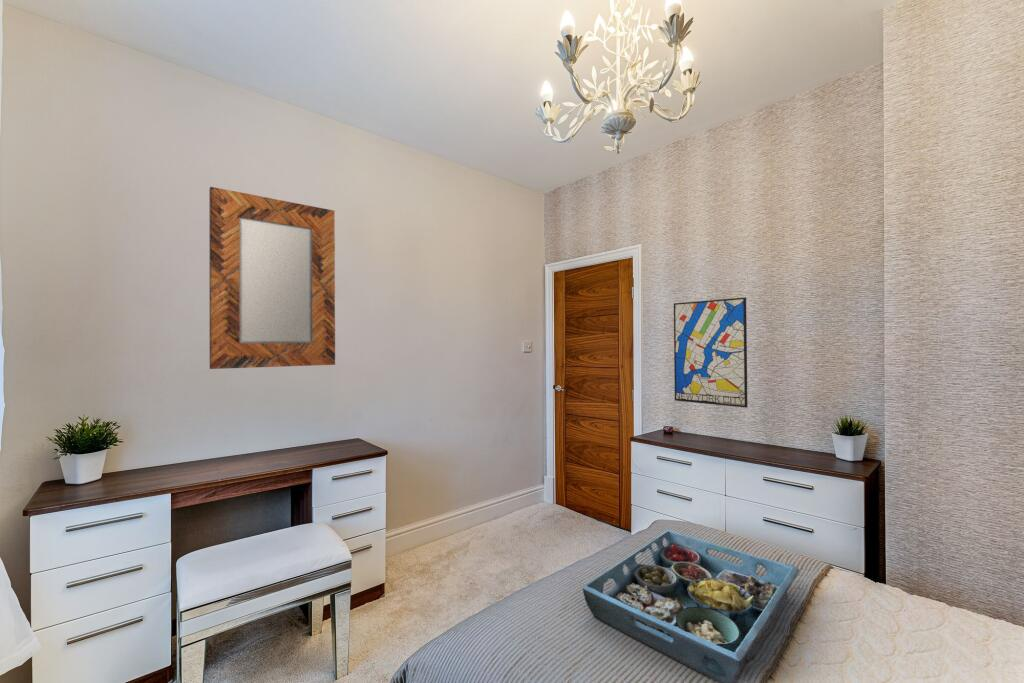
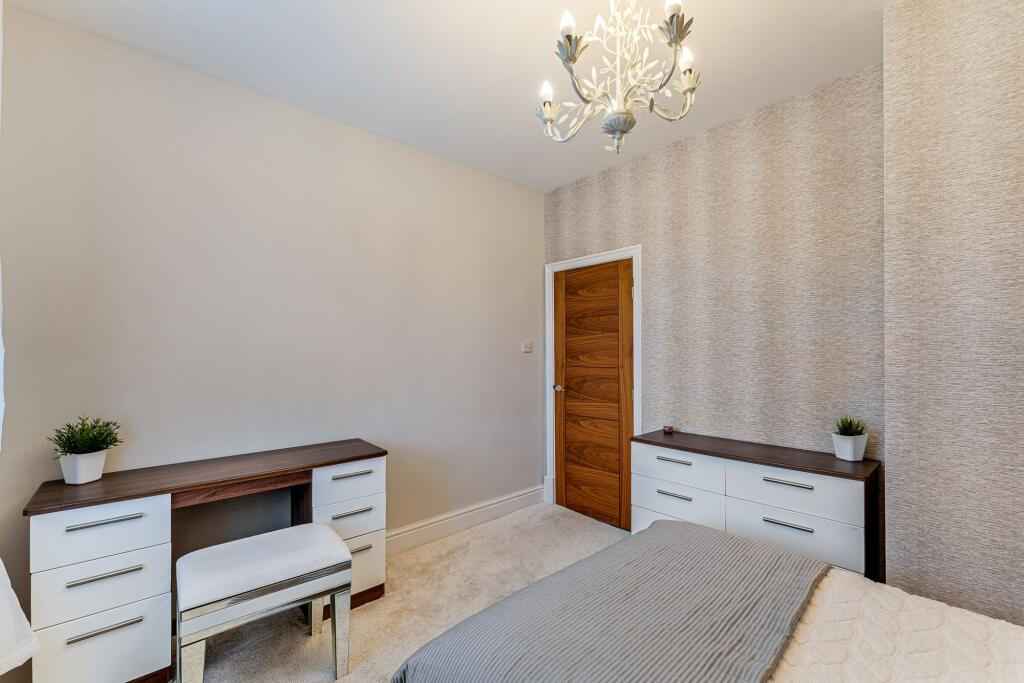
- wall art [673,297,749,409]
- serving tray [582,529,800,683]
- home mirror [208,186,336,370]
